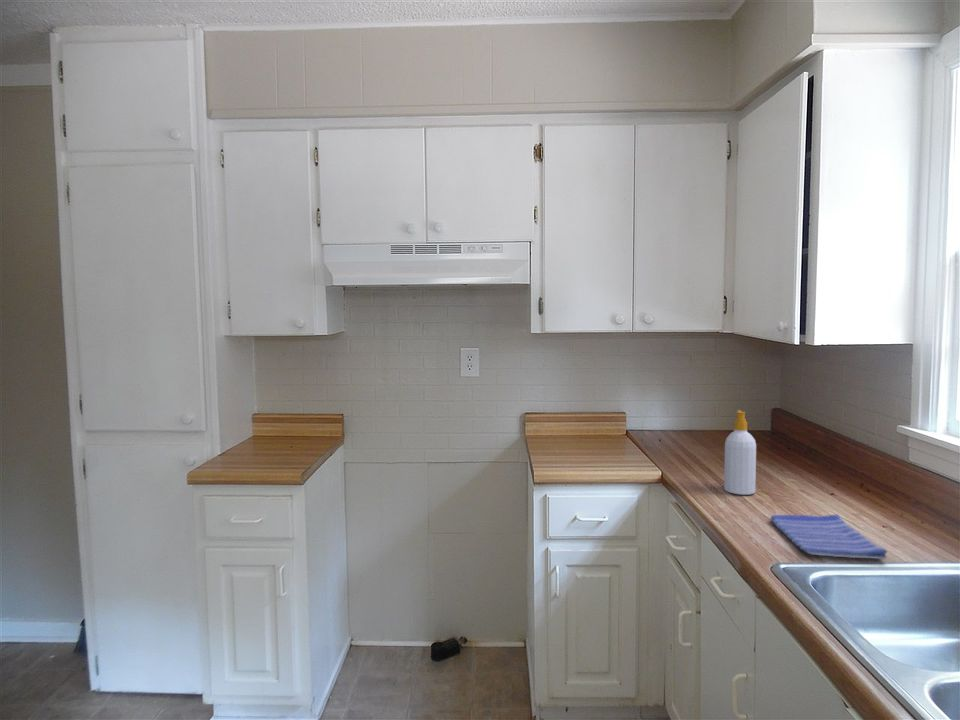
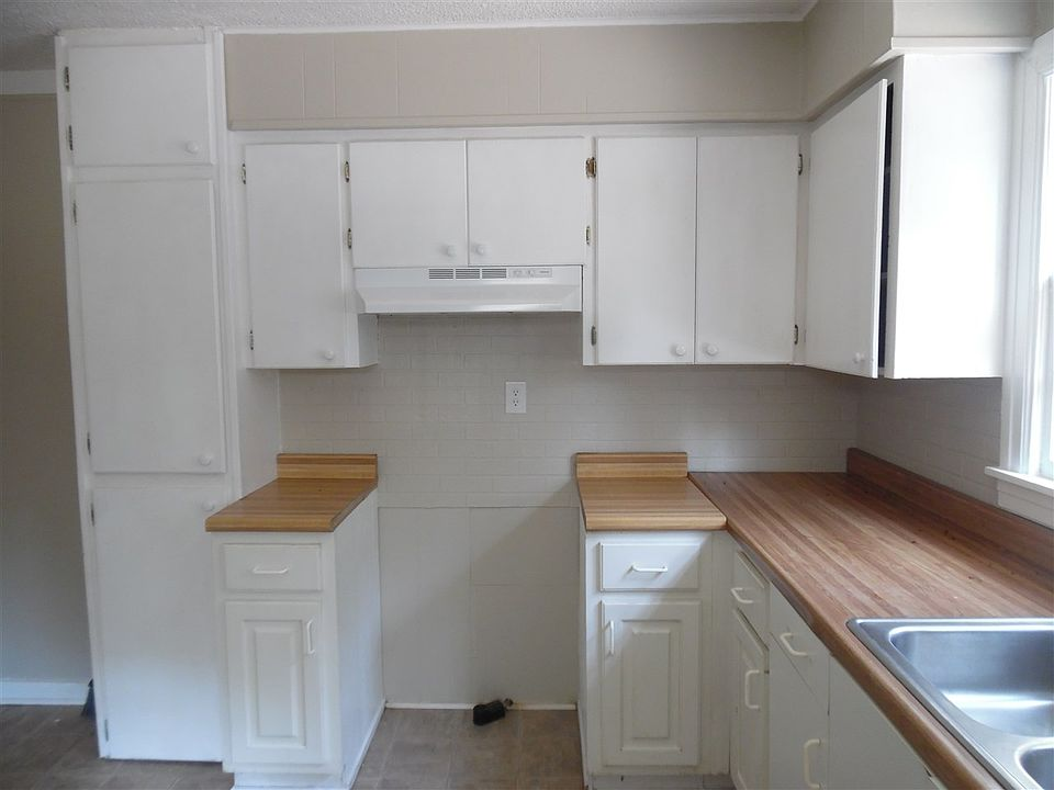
- dish towel [769,513,888,560]
- soap bottle [723,409,757,496]
